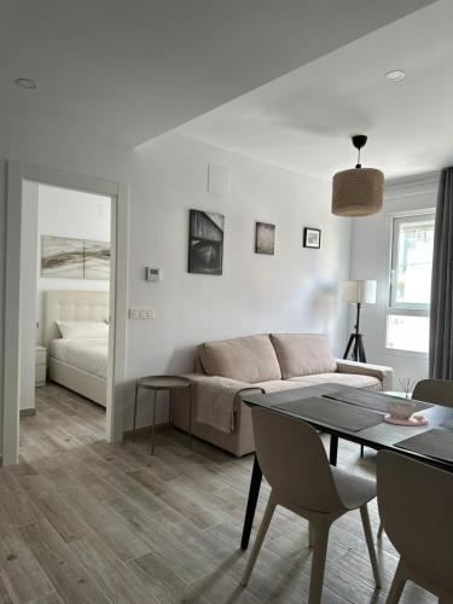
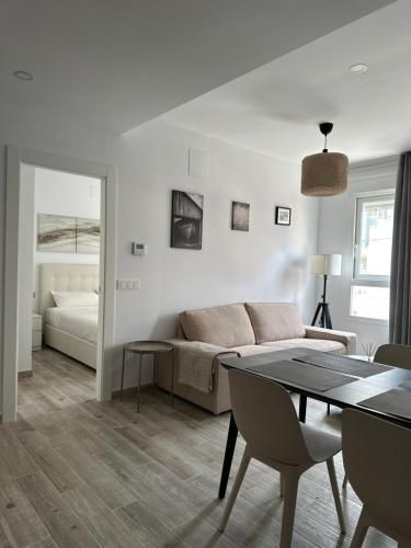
- bowl [383,399,429,426]
